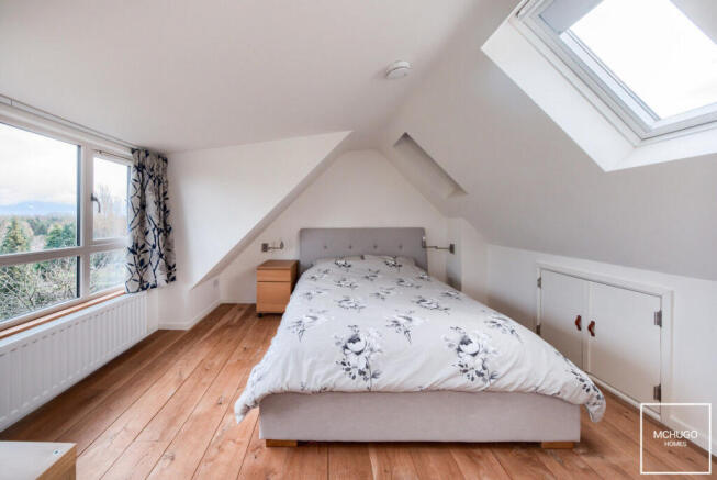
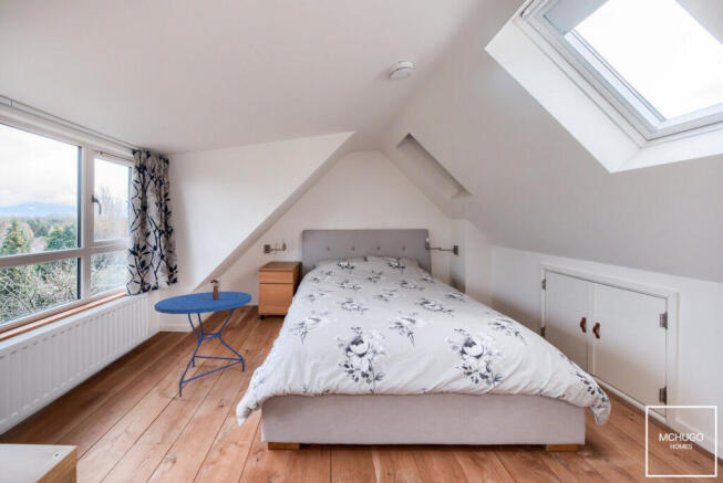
+ side table [154,279,252,399]
